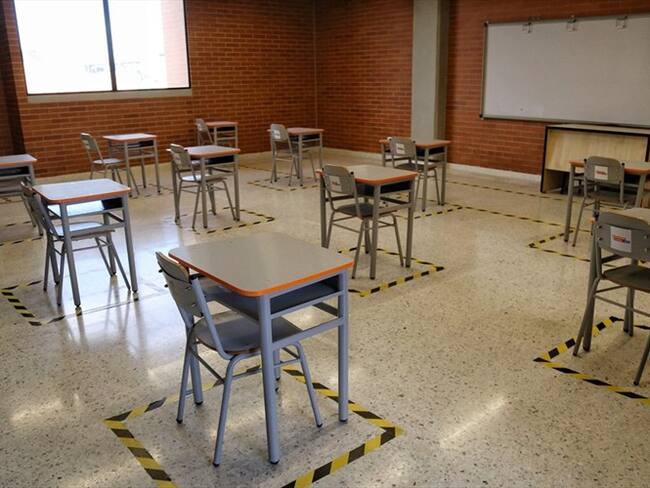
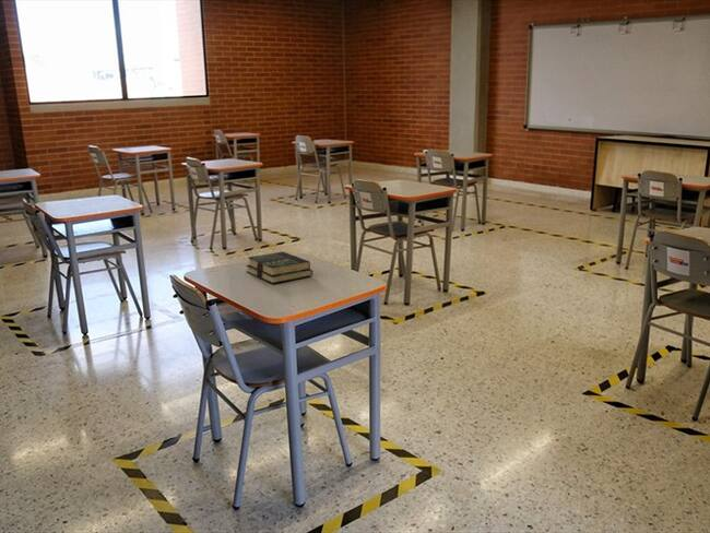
+ book [245,251,313,284]
